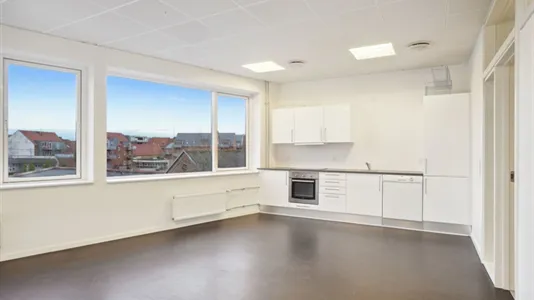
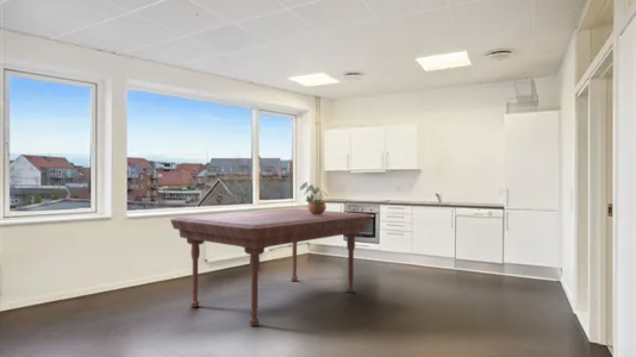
+ dining table [169,208,373,327]
+ potted plant [299,181,329,215]
